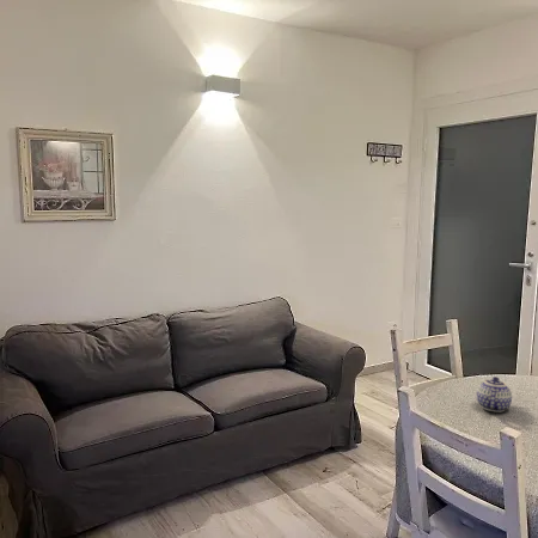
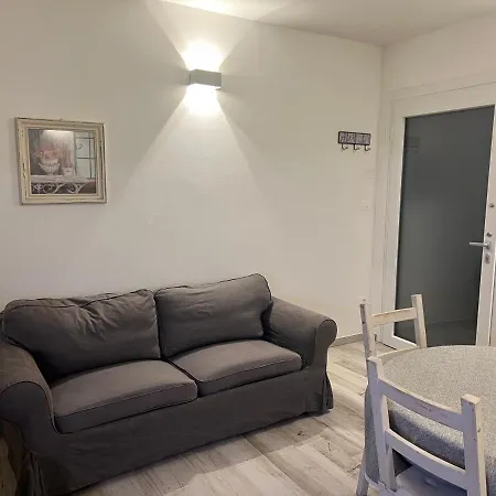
- teapot [476,375,513,412]
